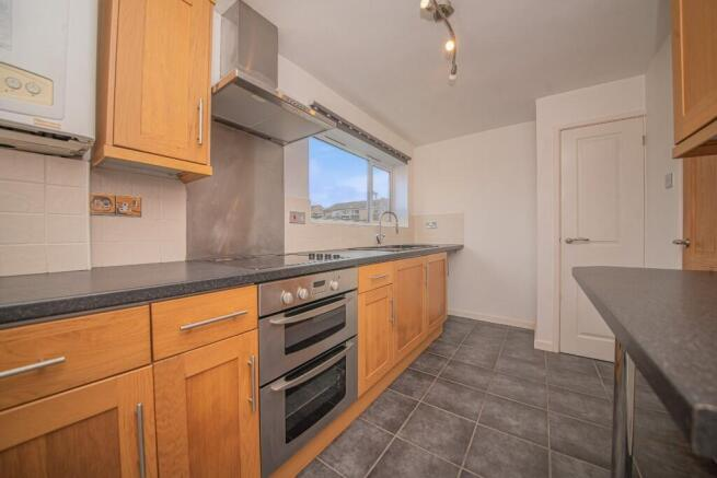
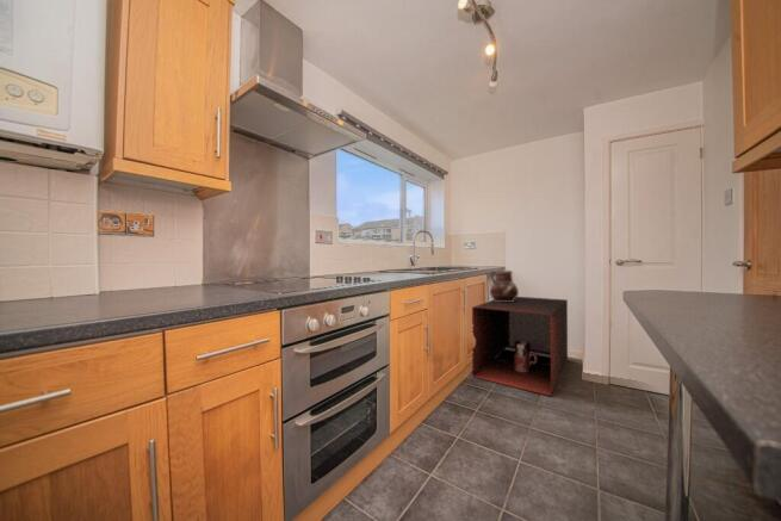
+ storage cabinet [471,296,569,397]
+ ceramic pot [489,269,520,302]
